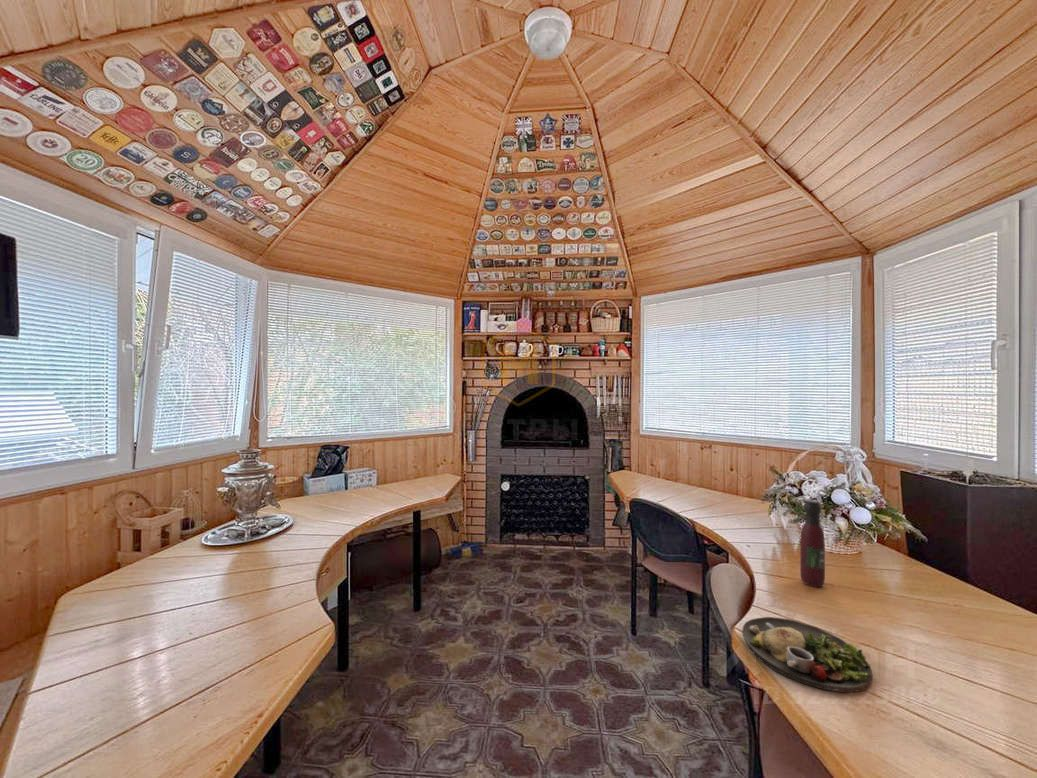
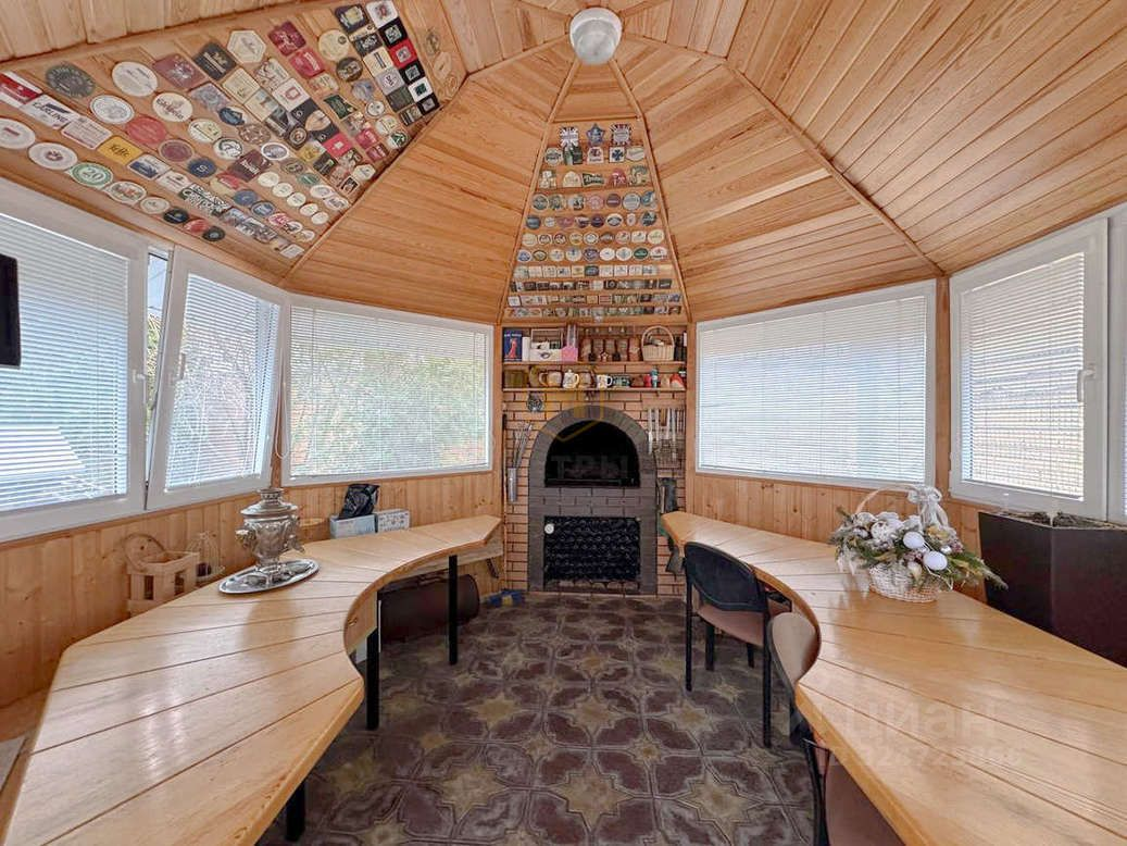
- wine bottle [799,499,826,588]
- dinner plate [741,616,873,694]
